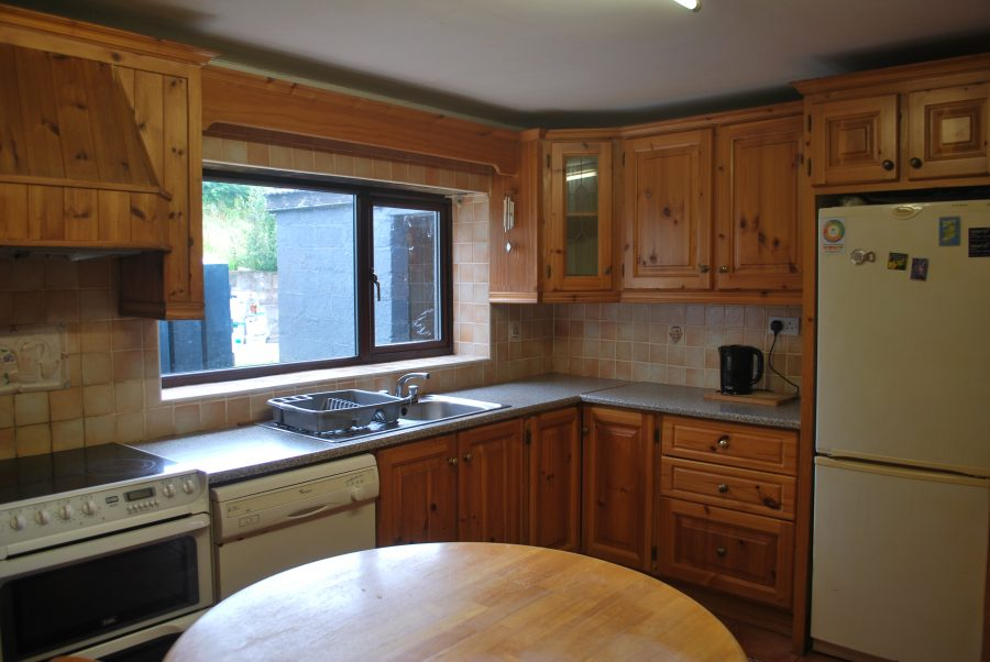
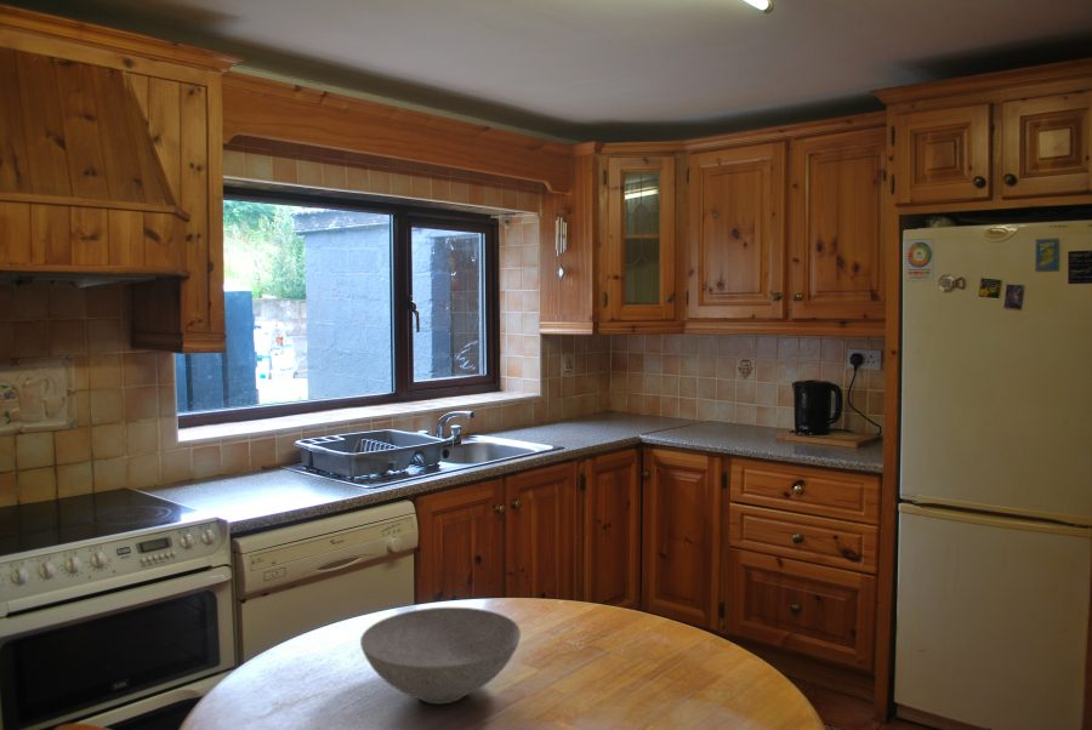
+ bowl [359,606,522,705]
